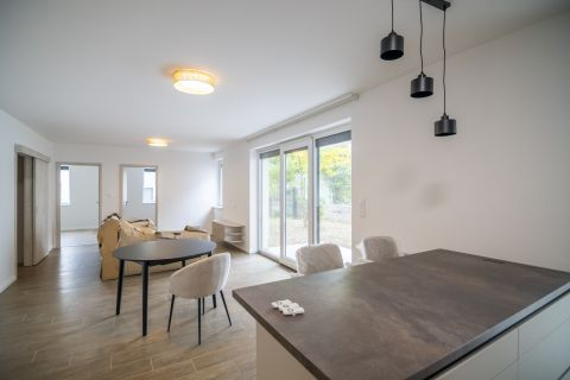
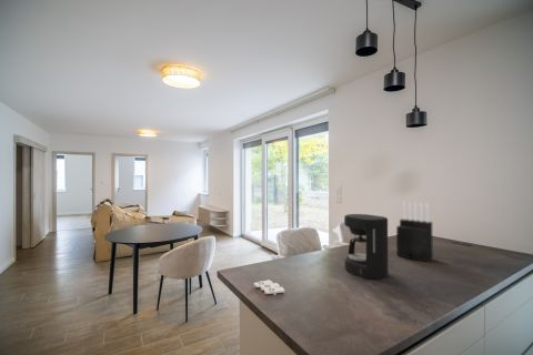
+ knife block [395,201,434,263]
+ coffee maker [343,213,389,281]
